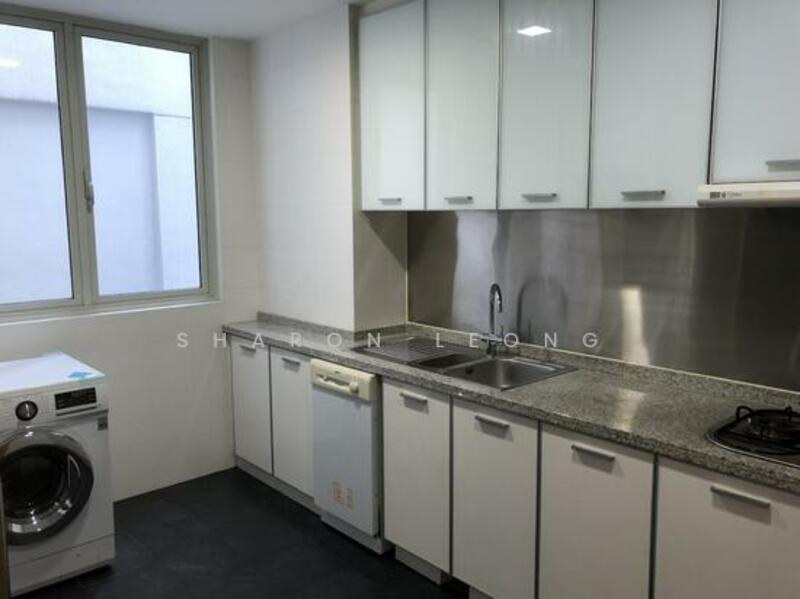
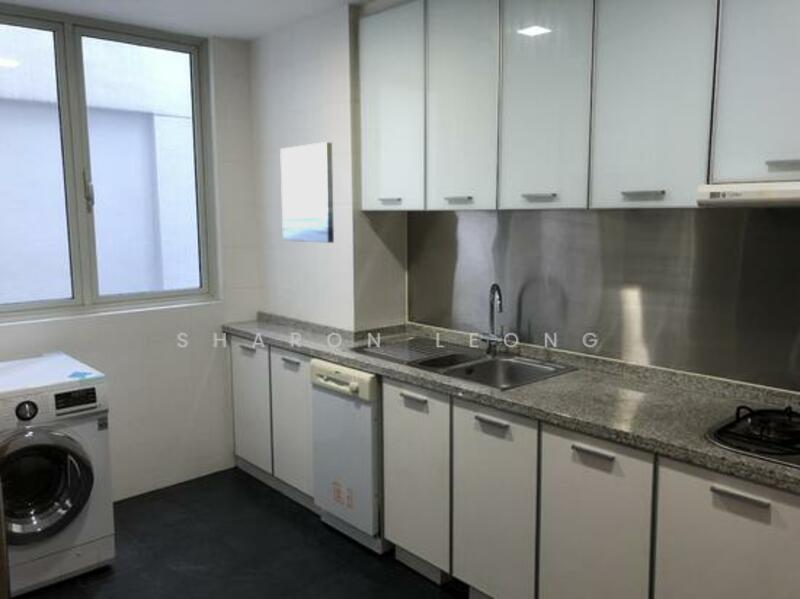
+ wall art [279,141,335,244]
